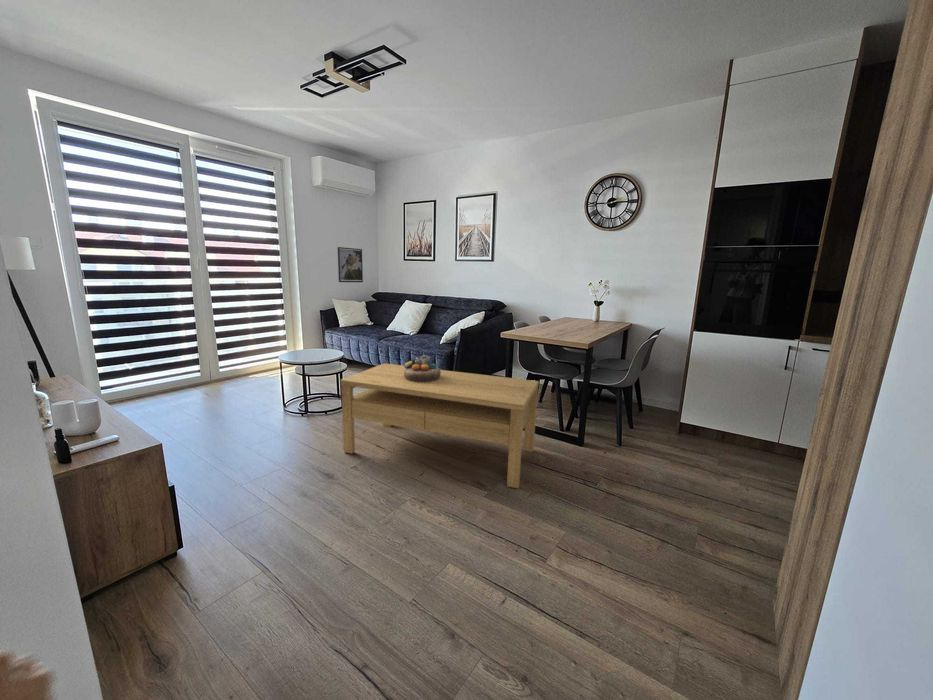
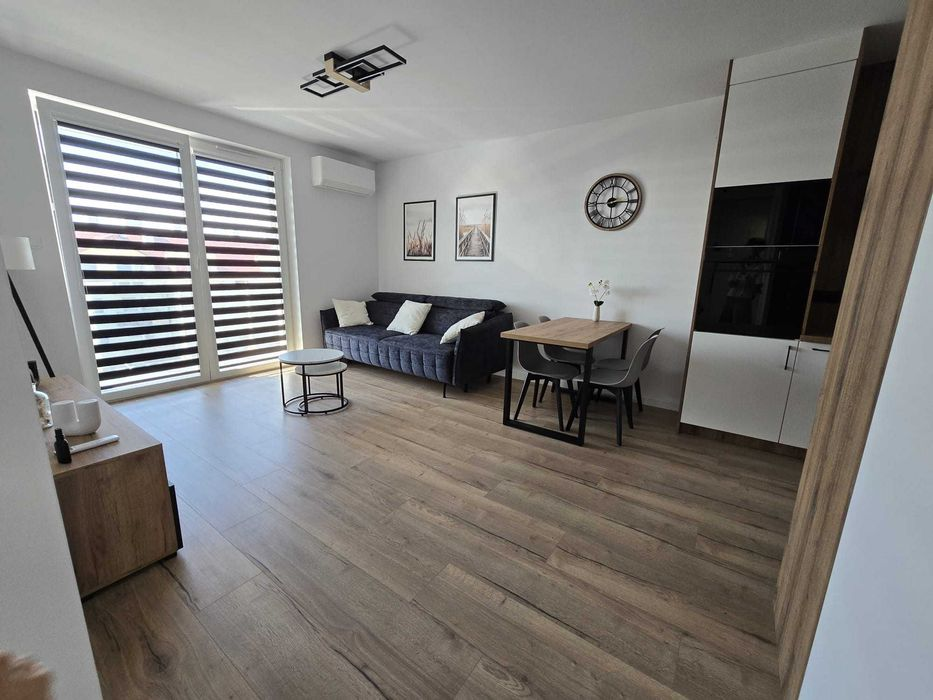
- decorative bowl [404,354,441,382]
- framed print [337,246,364,283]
- coffee table [340,362,540,489]
